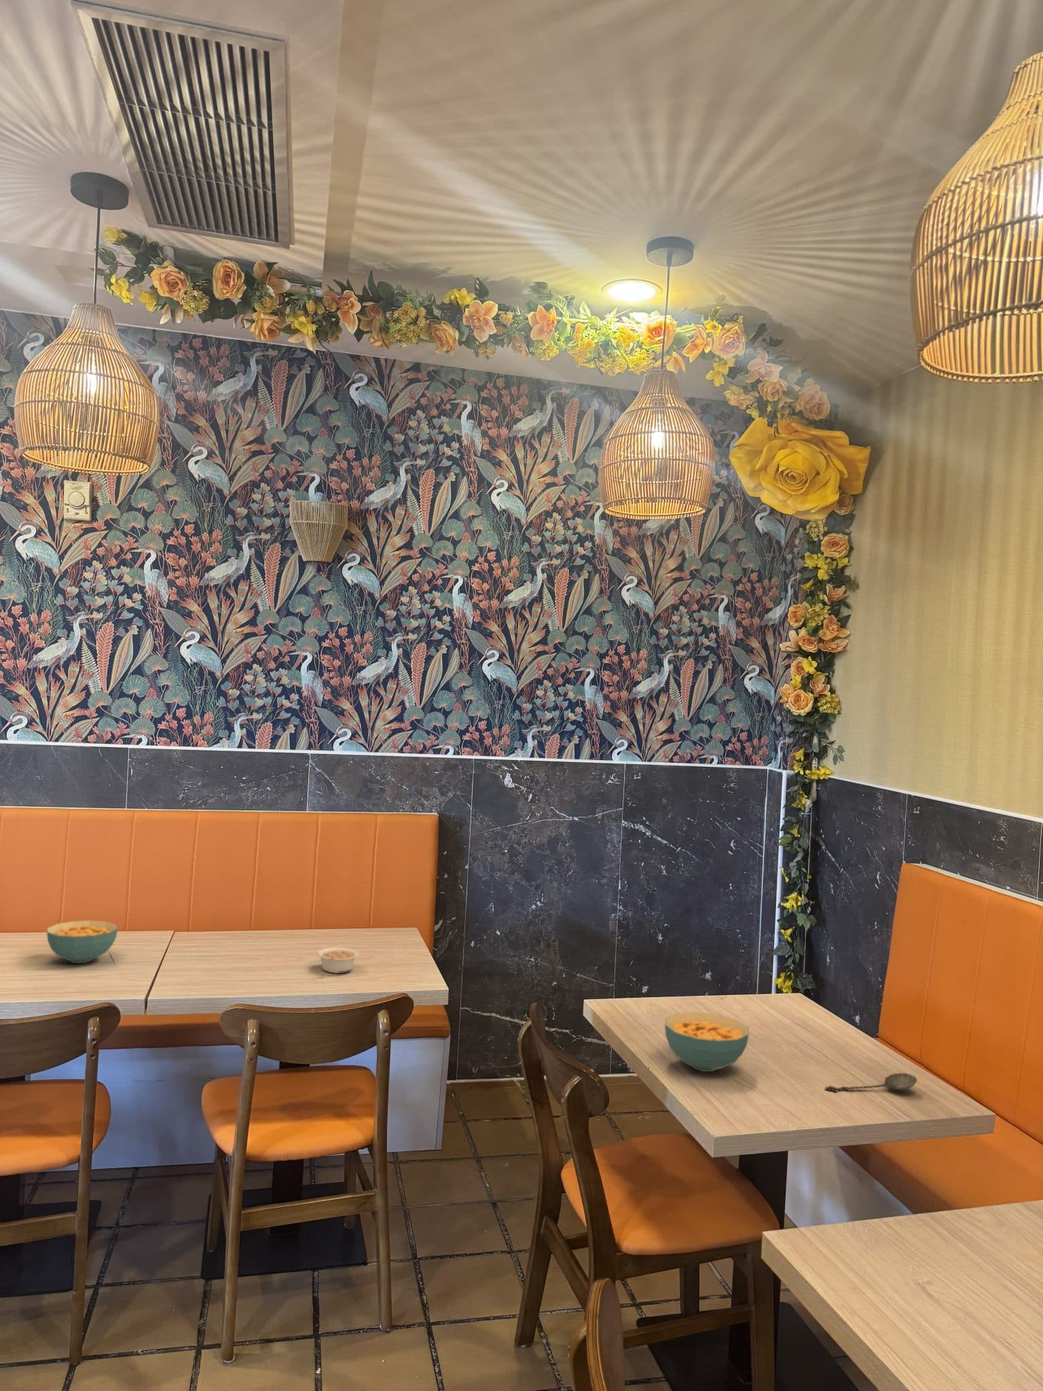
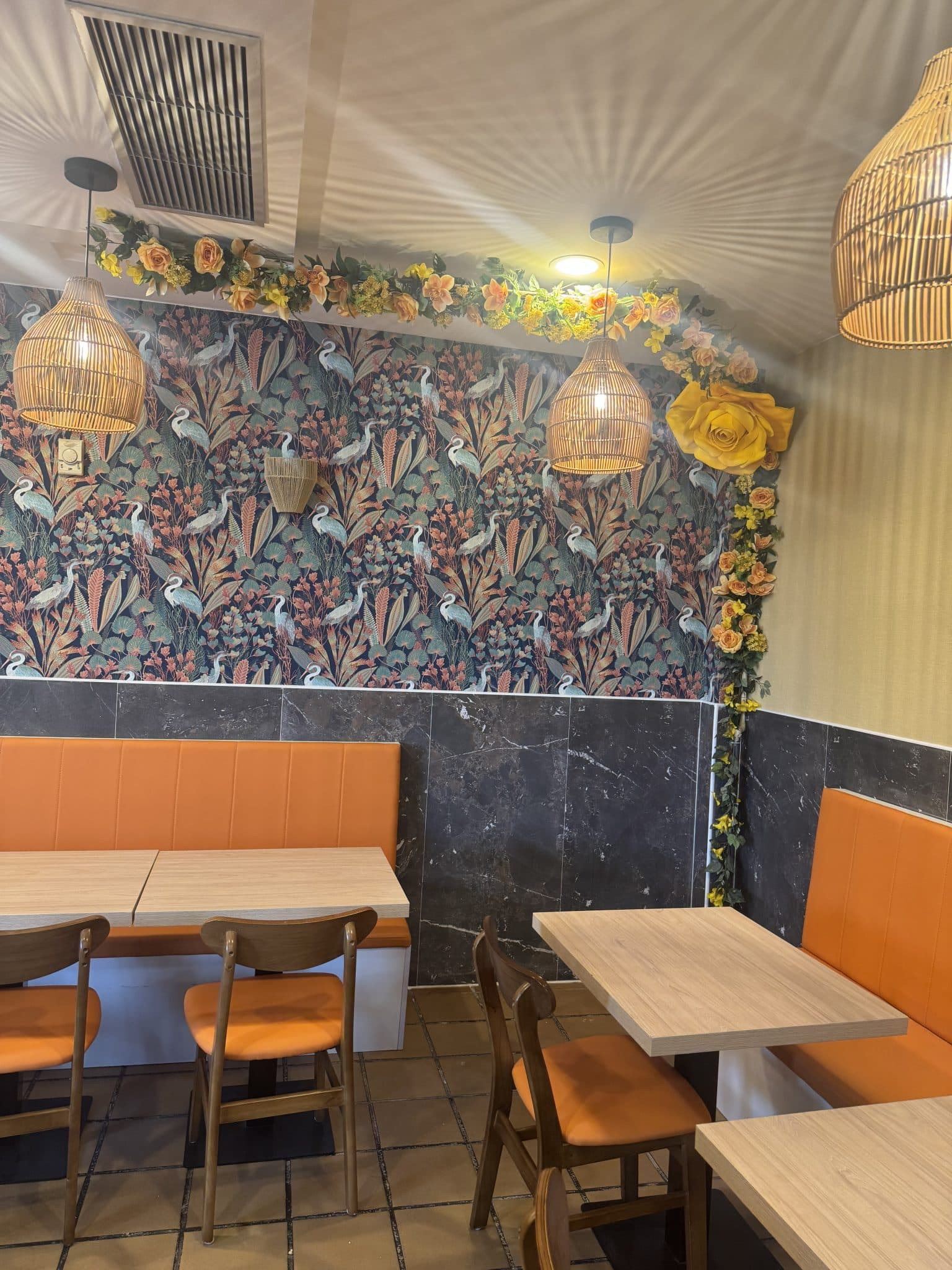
- spoon [824,1072,918,1092]
- cereal bowl [664,1011,749,1072]
- legume [317,946,359,974]
- cereal bowl [46,920,118,965]
